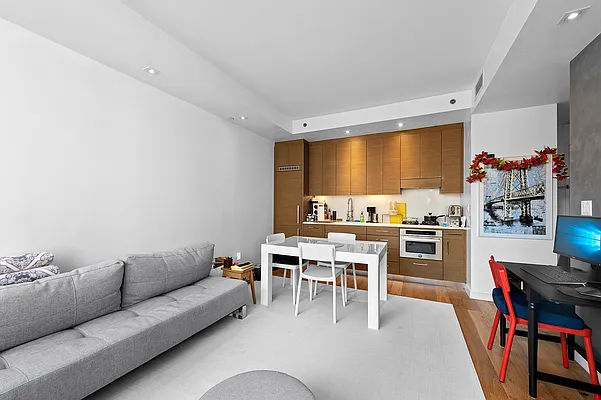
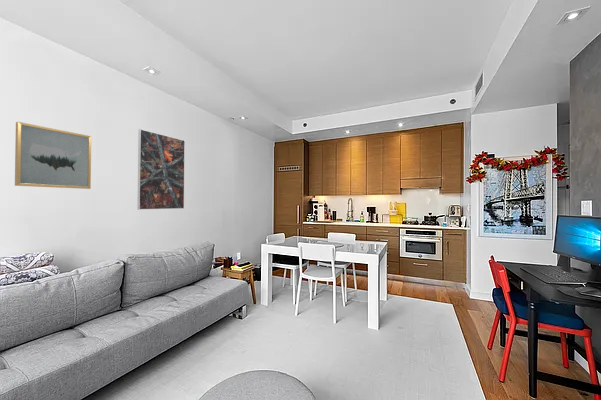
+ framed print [137,128,186,211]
+ wall art [14,121,92,190]
